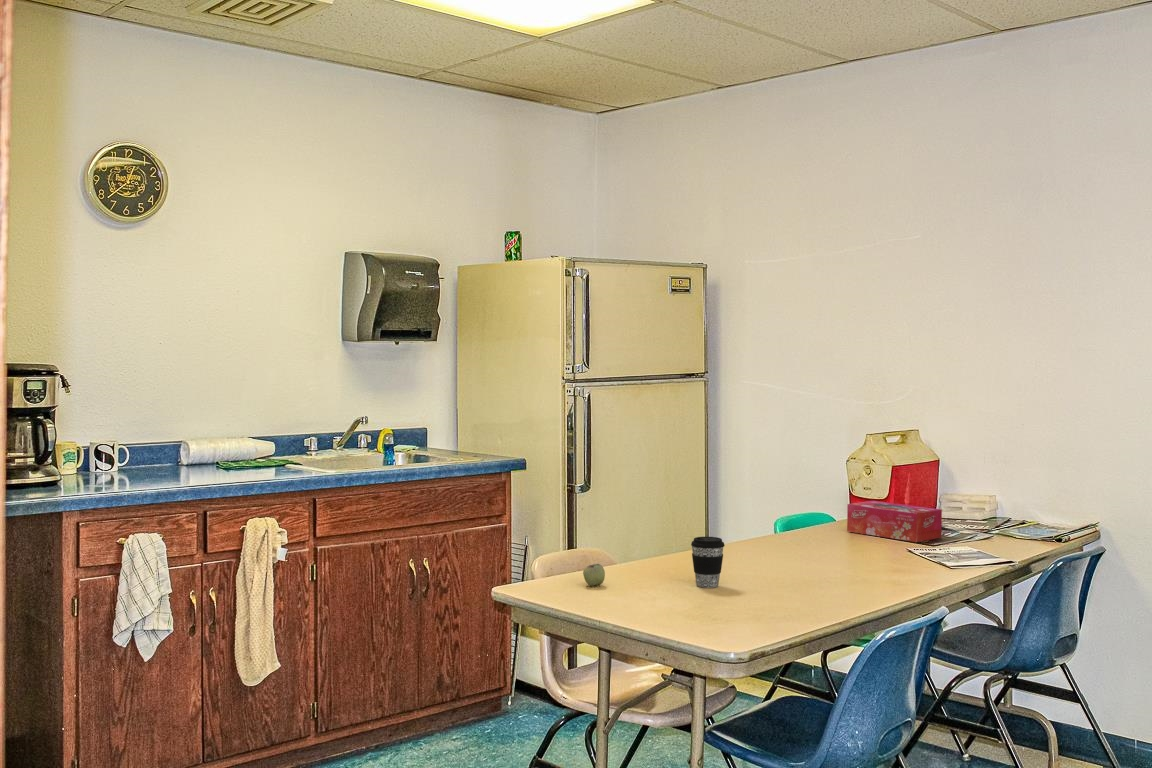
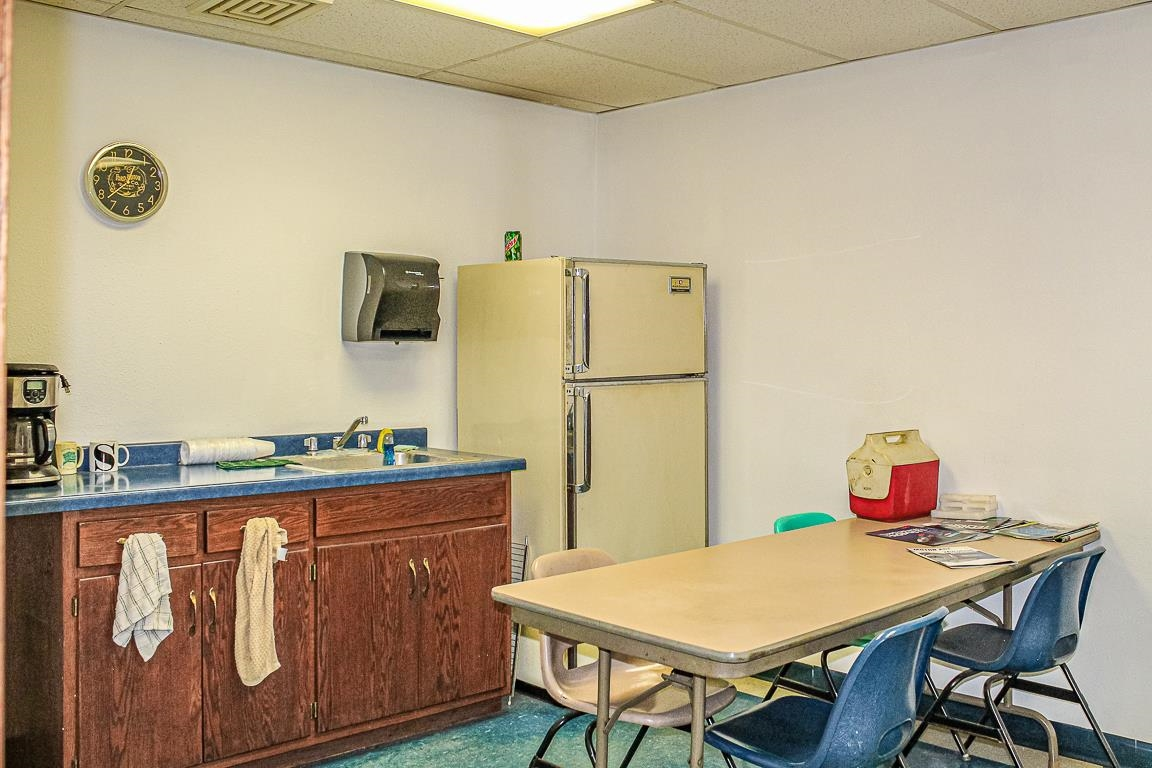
- apple [582,563,606,587]
- tissue box [846,500,943,543]
- coffee cup [690,536,726,589]
